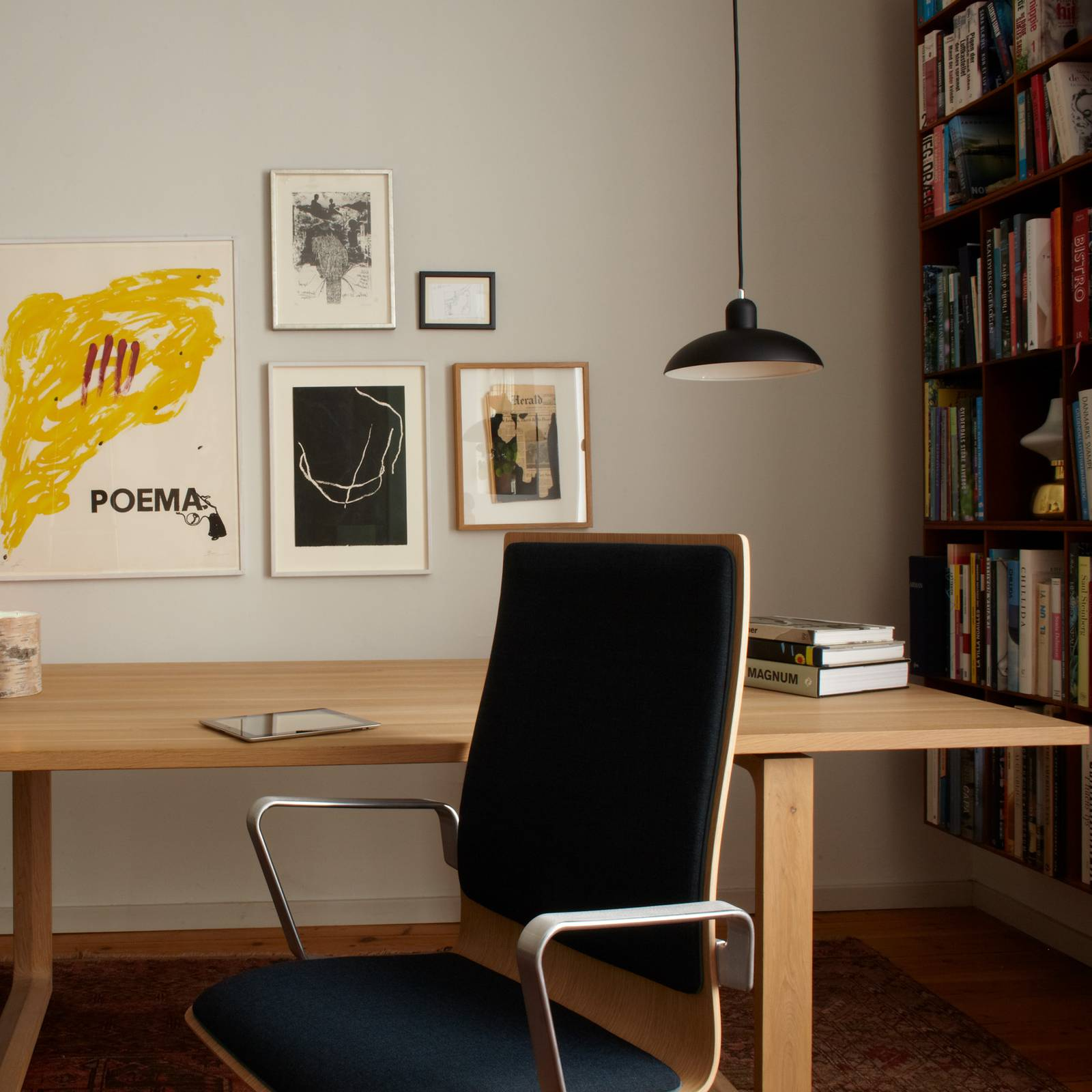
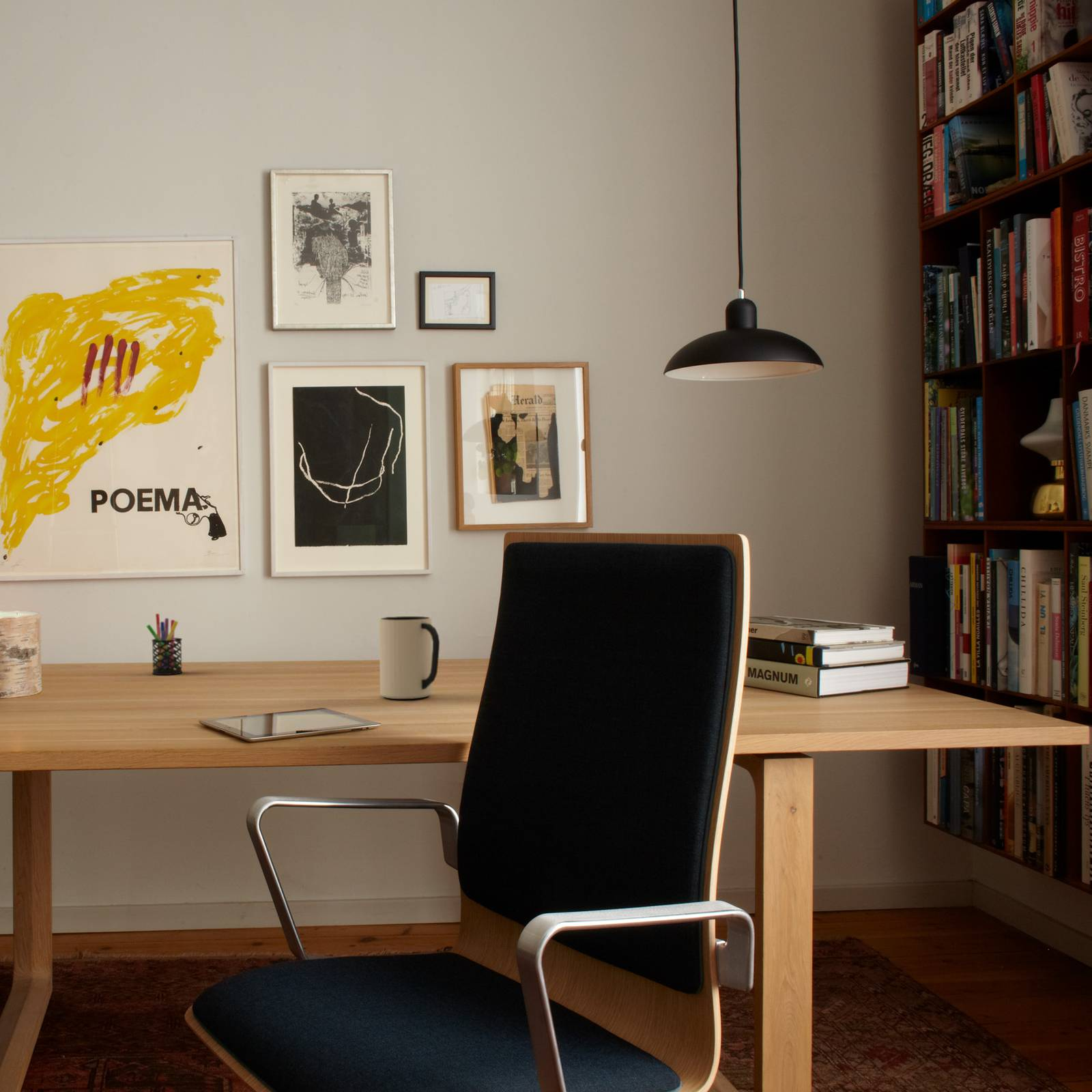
+ pen holder [146,613,183,676]
+ pitcher [379,616,440,700]
